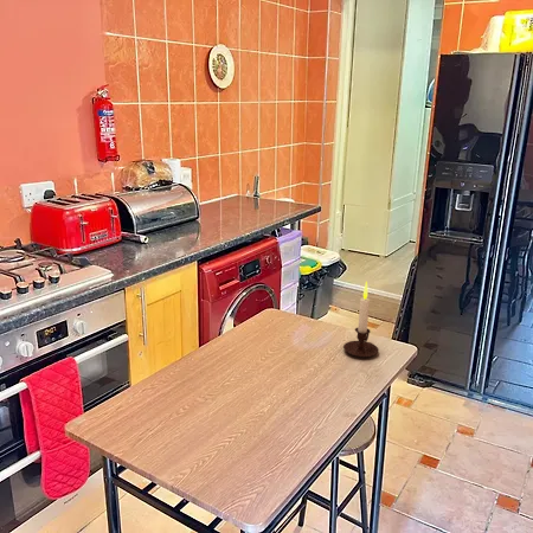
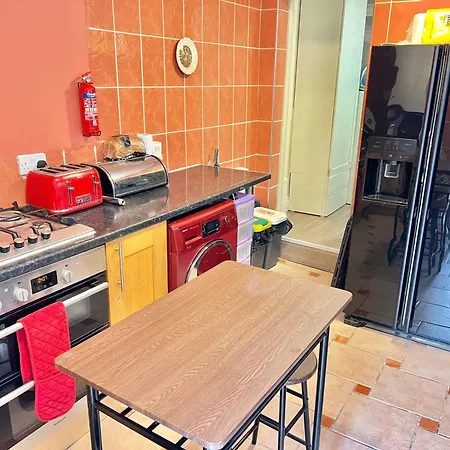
- candle [342,281,380,358]
